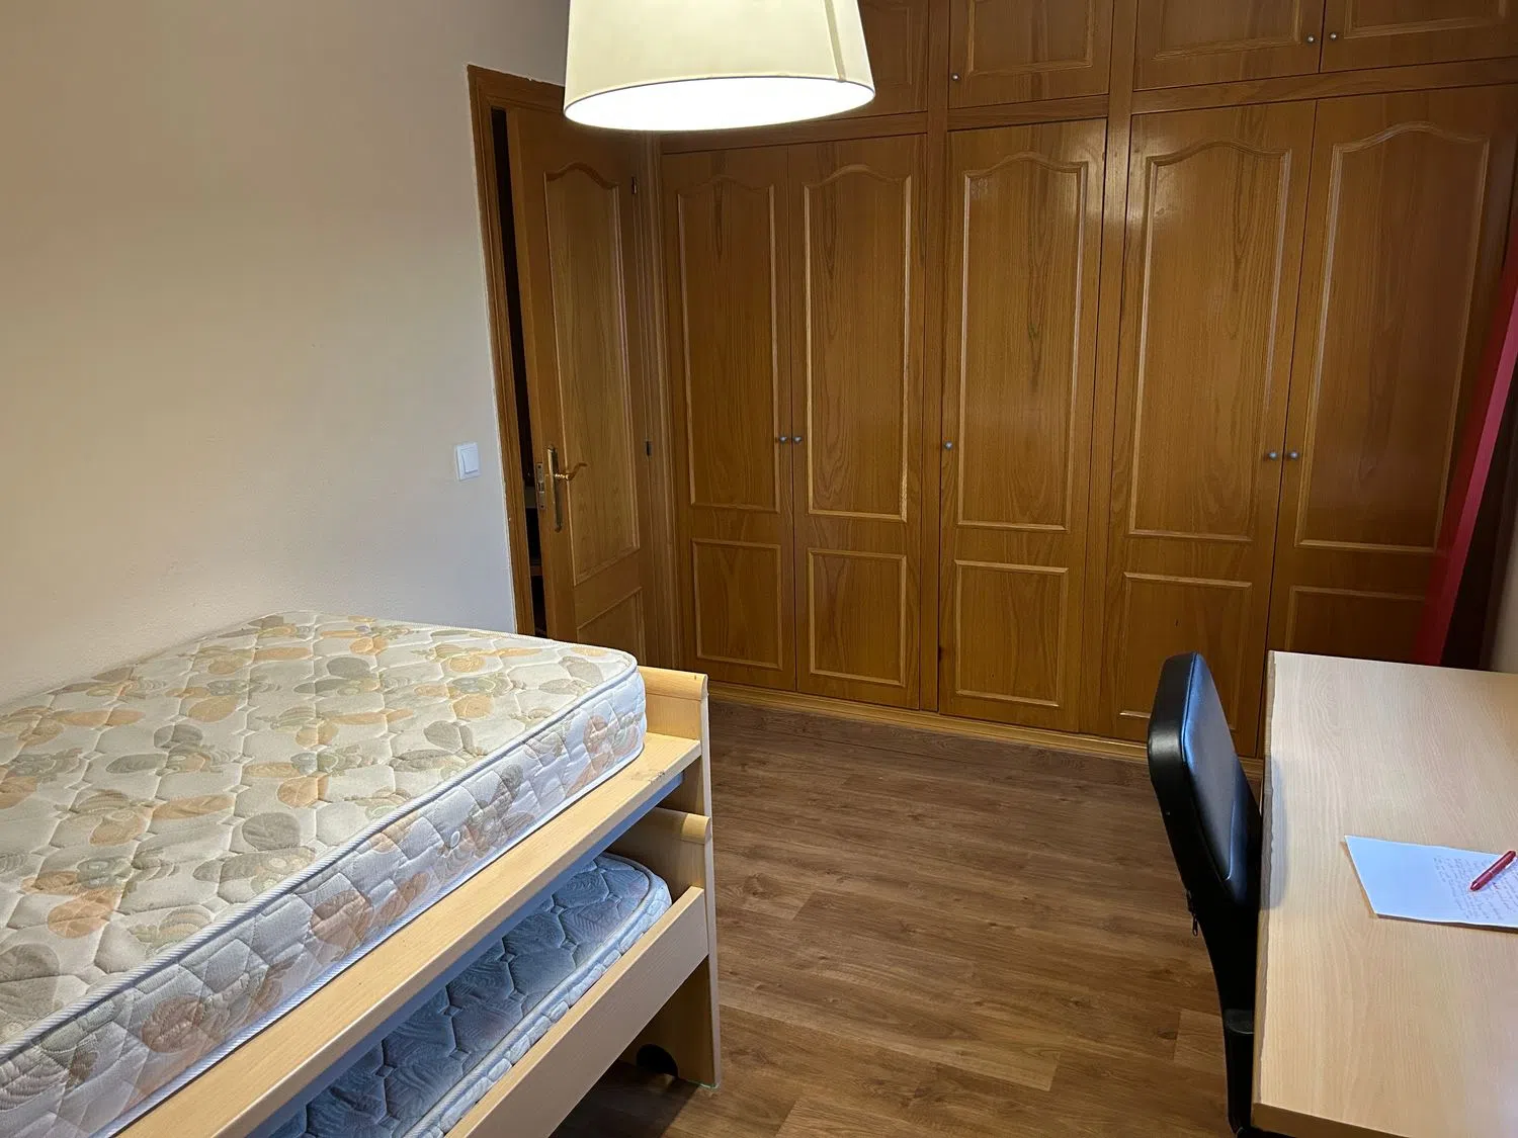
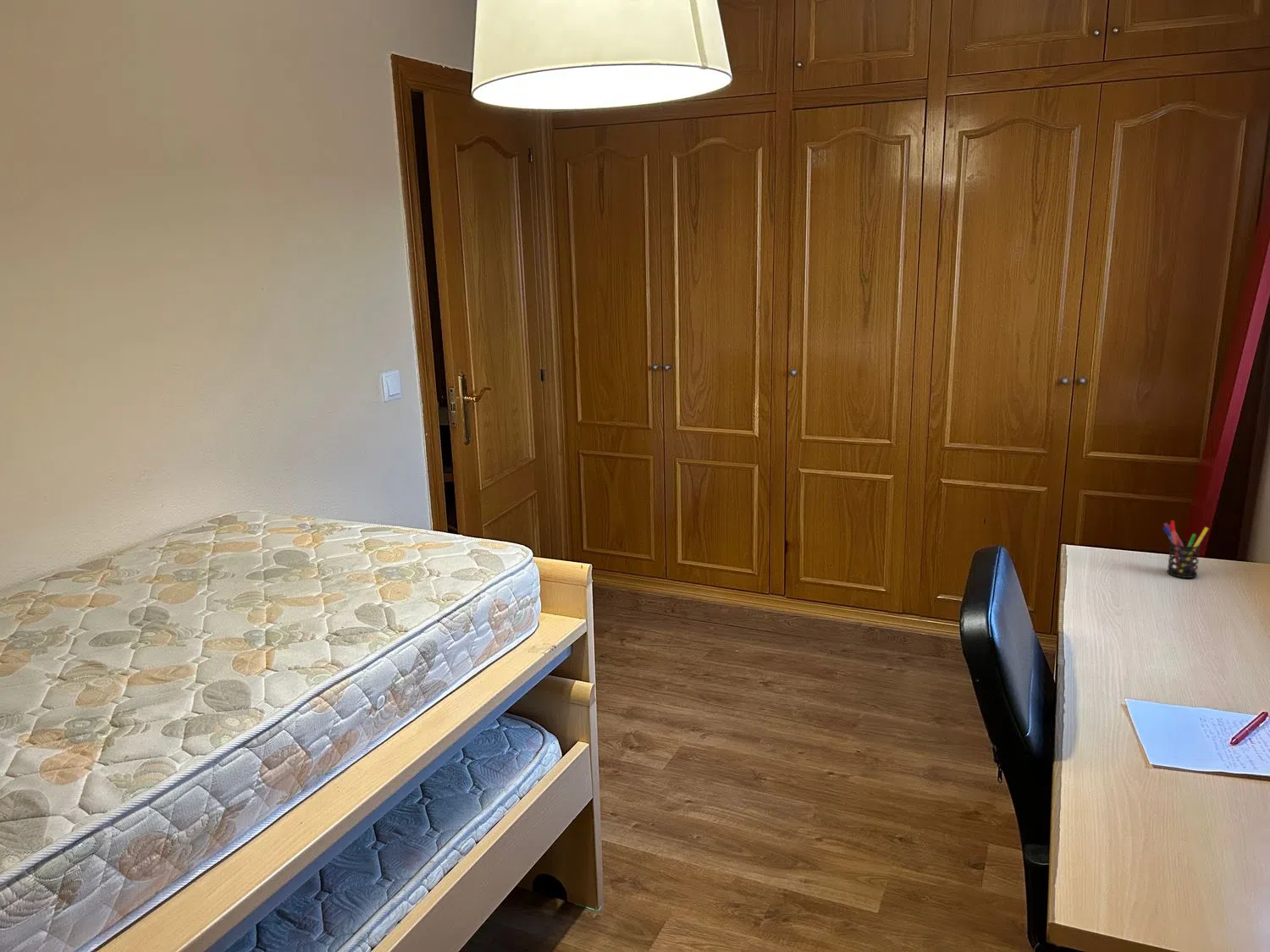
+ pen holder [1162,520,1210,579]
